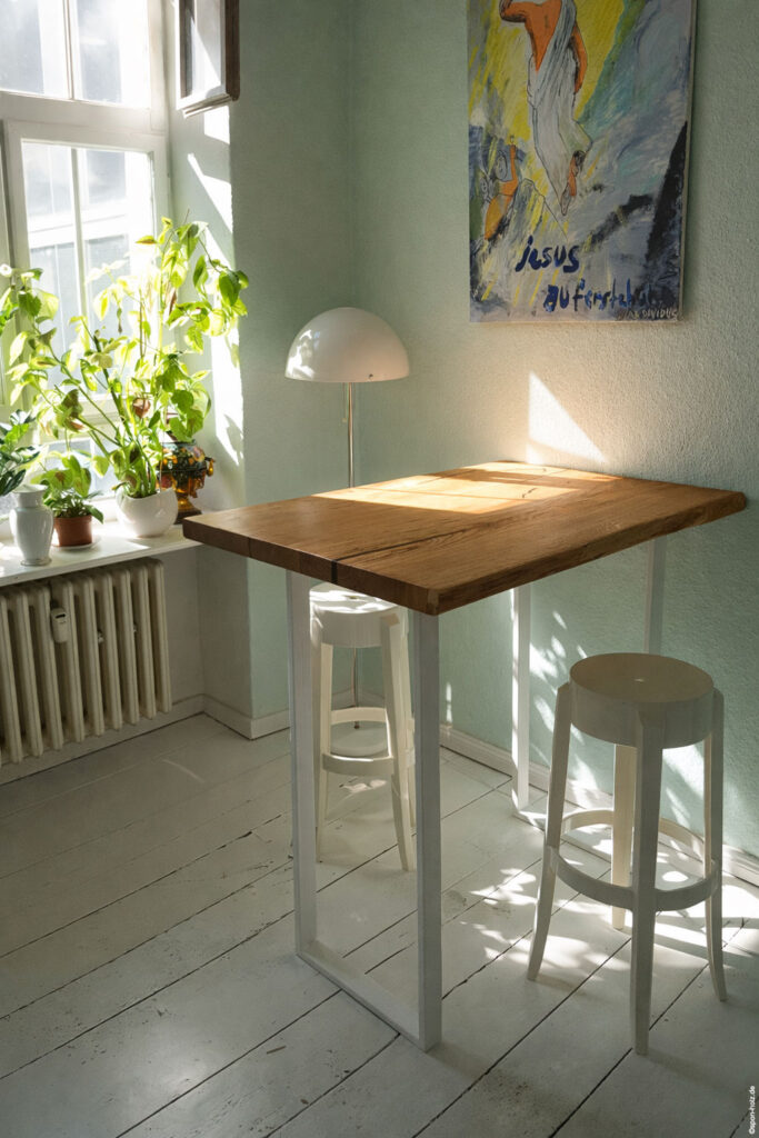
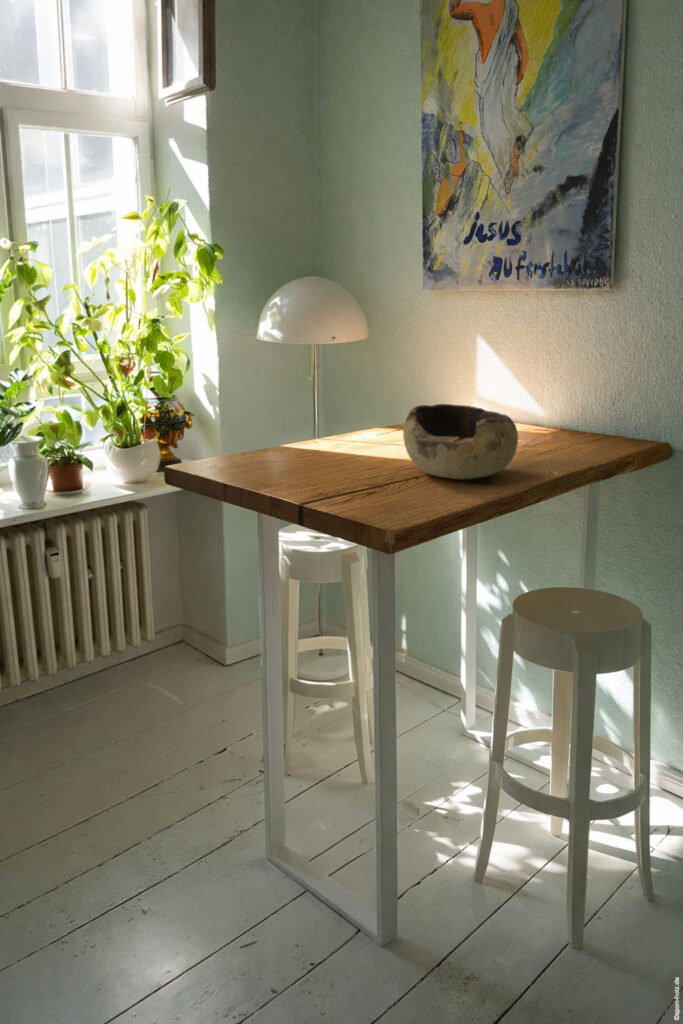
+ bowl [402,403,519,480]
